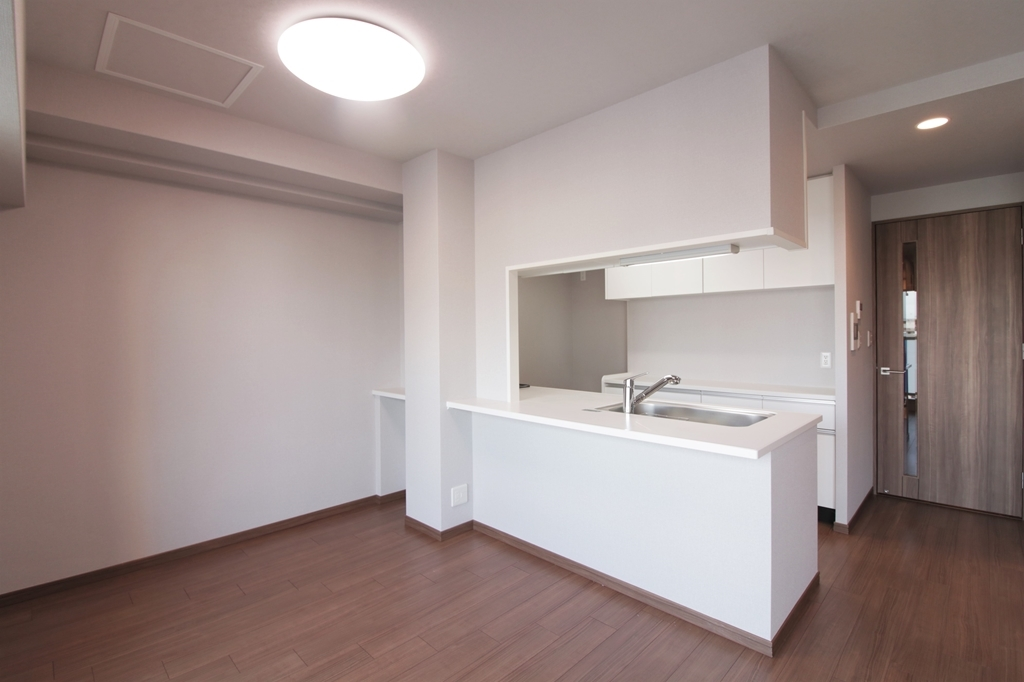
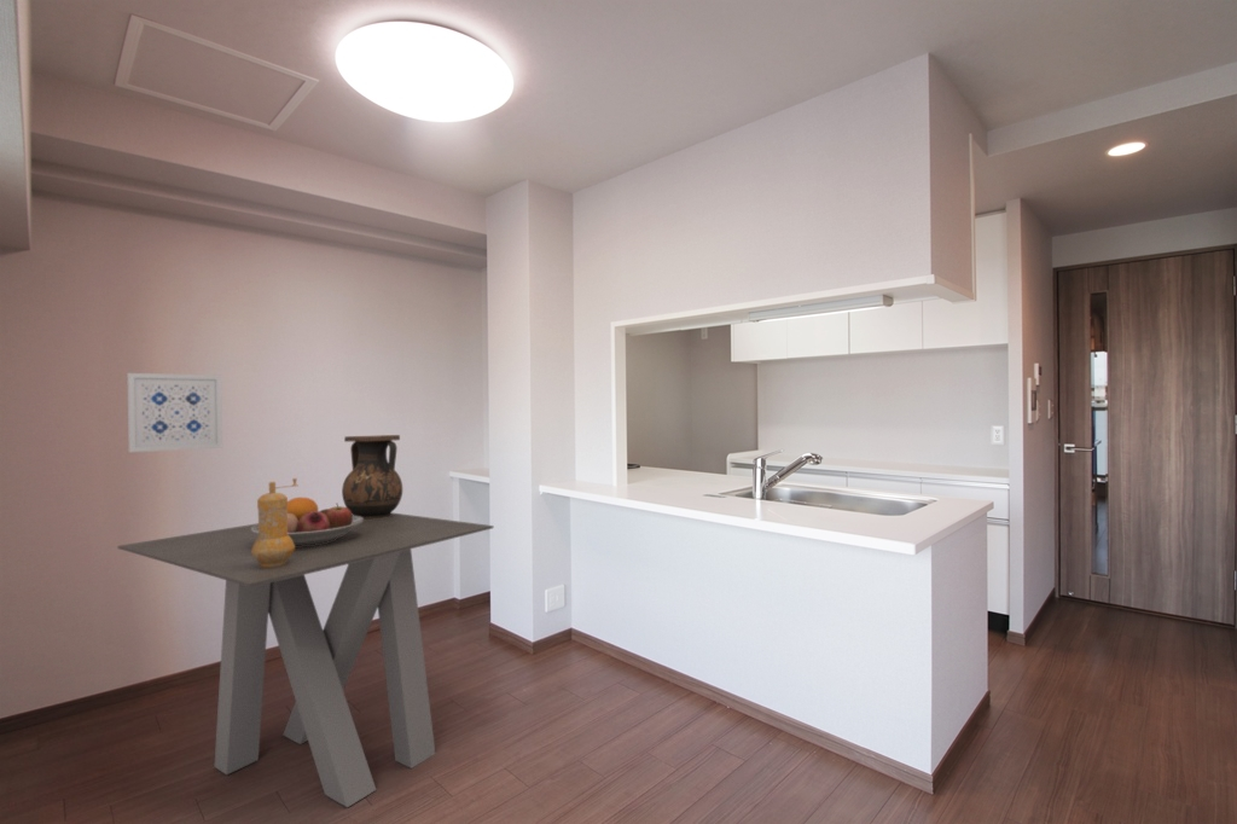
+ dining table [117,512,494,808]
+ vase [341,434,403,520]
+ wall art [126,372,223,453]
+ pepper mill [251,477,298,567]
+ fruit bowl [251,497,364,546]
